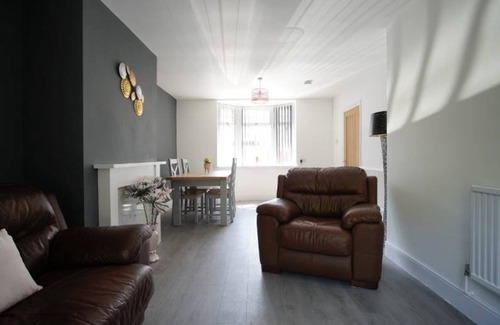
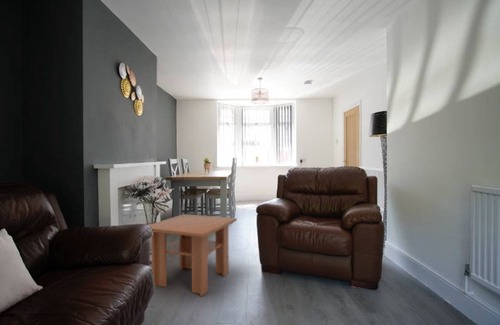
+ coffee table [148,213,238,297]
